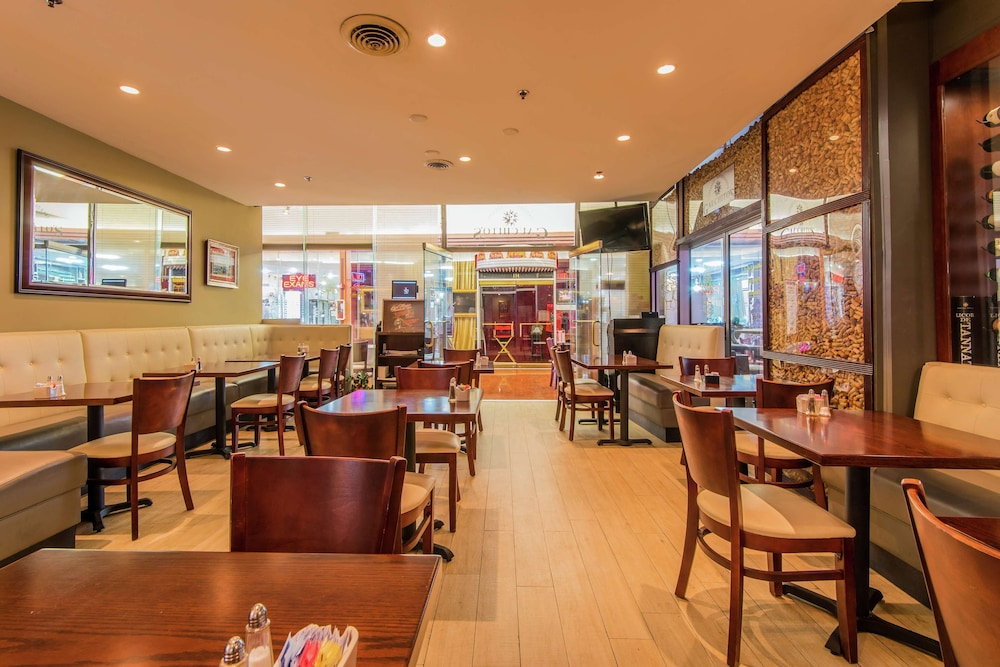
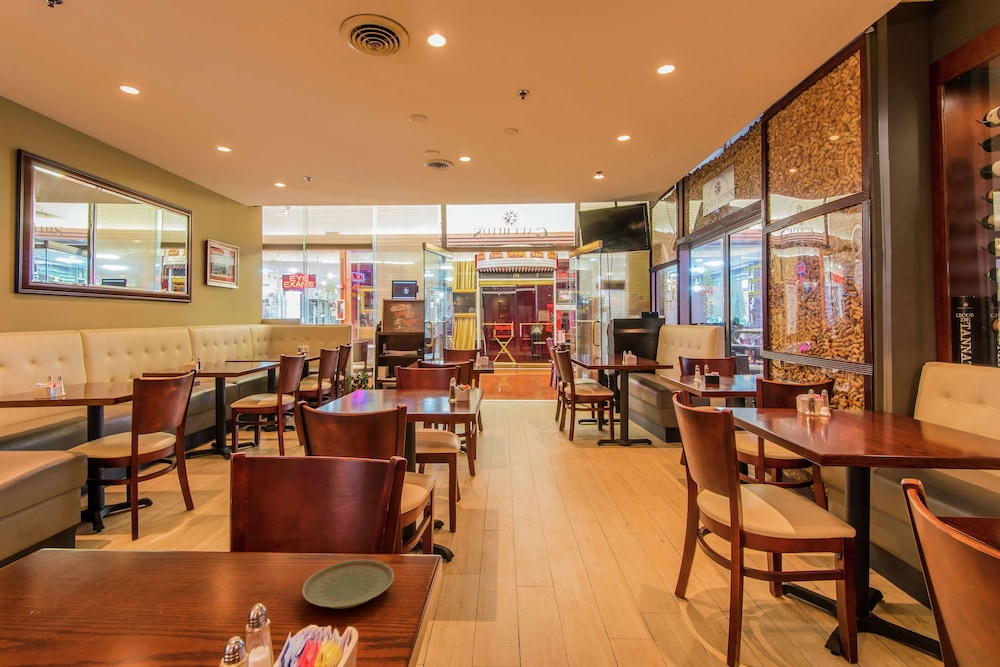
+ plate [301,559,395,610]
